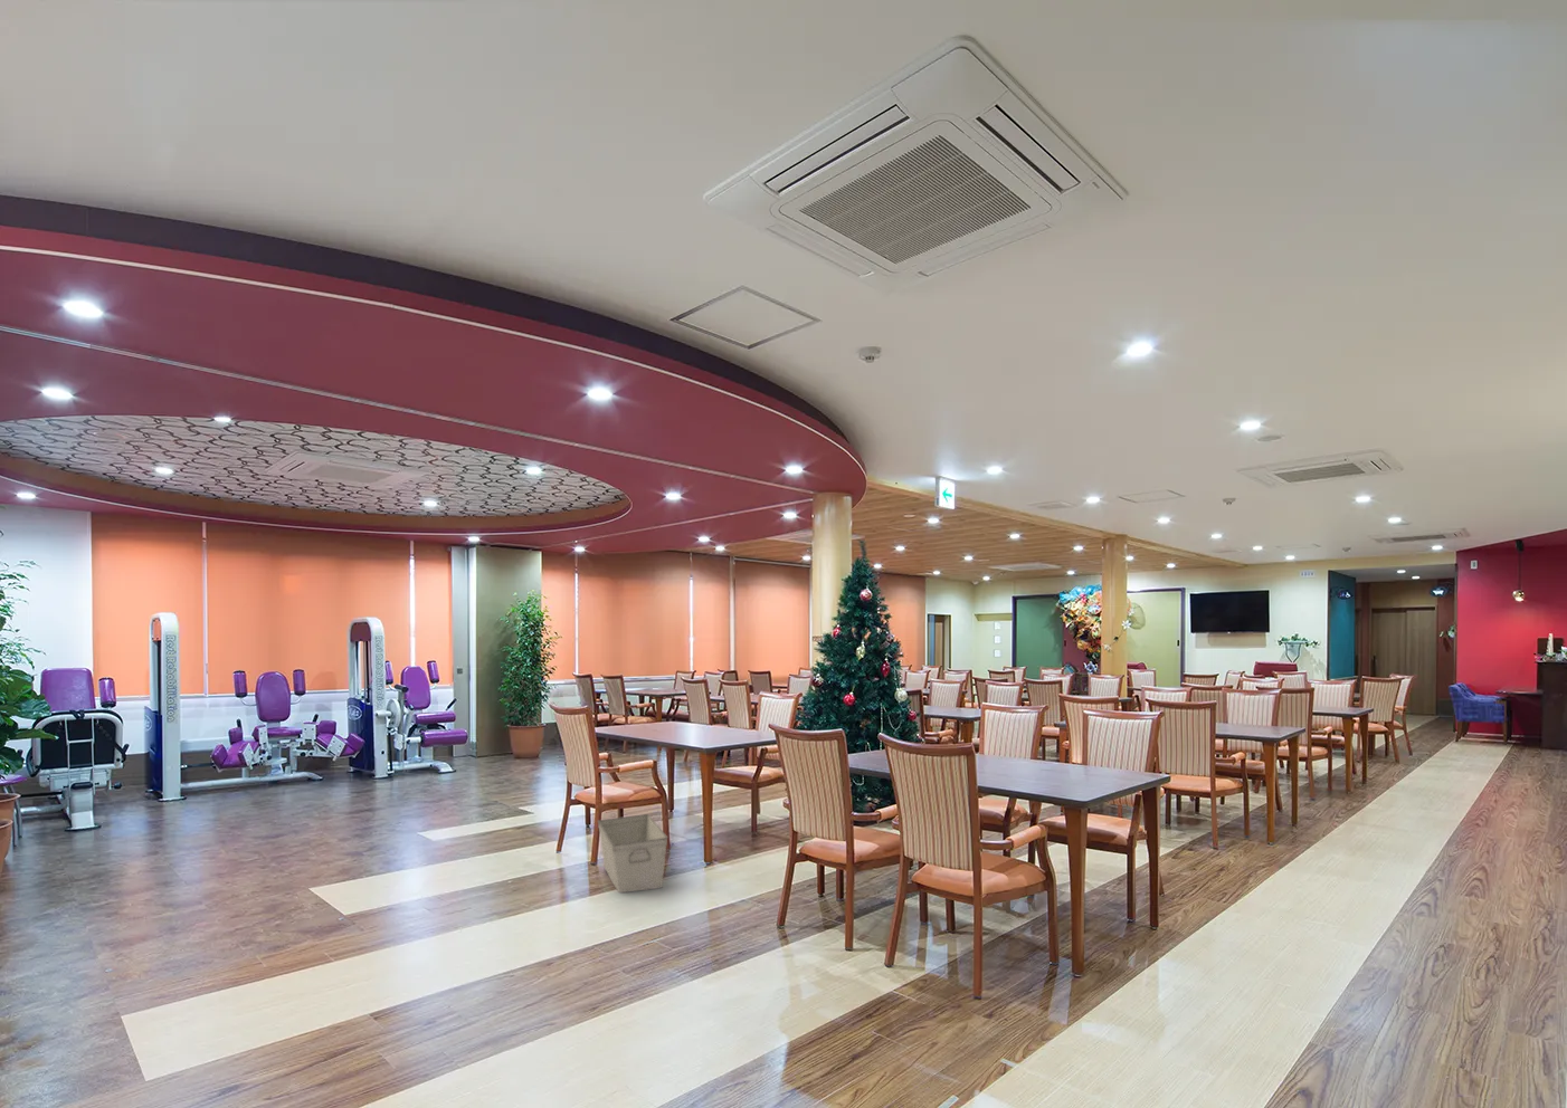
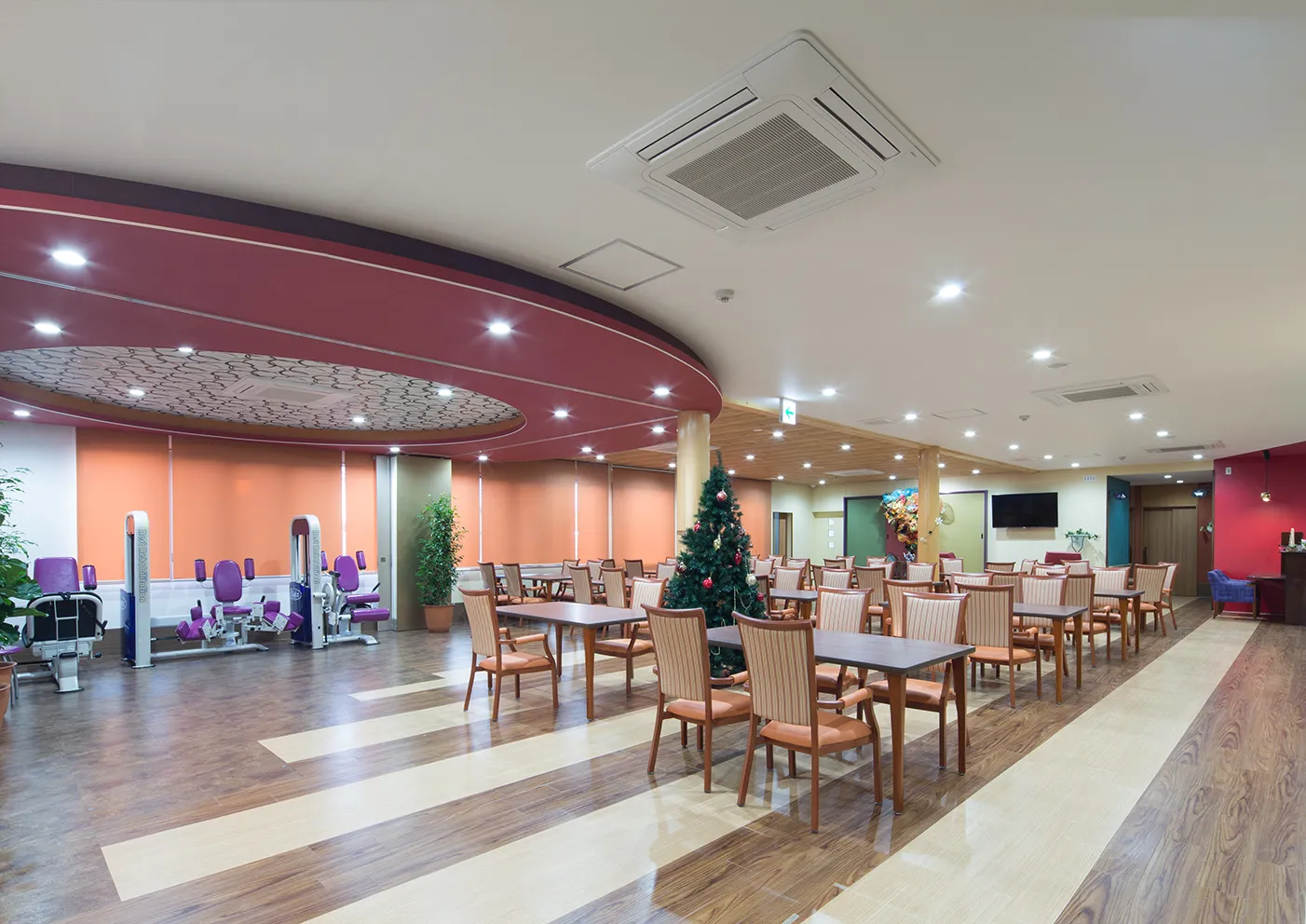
- storage bin [596,813,668,893]
